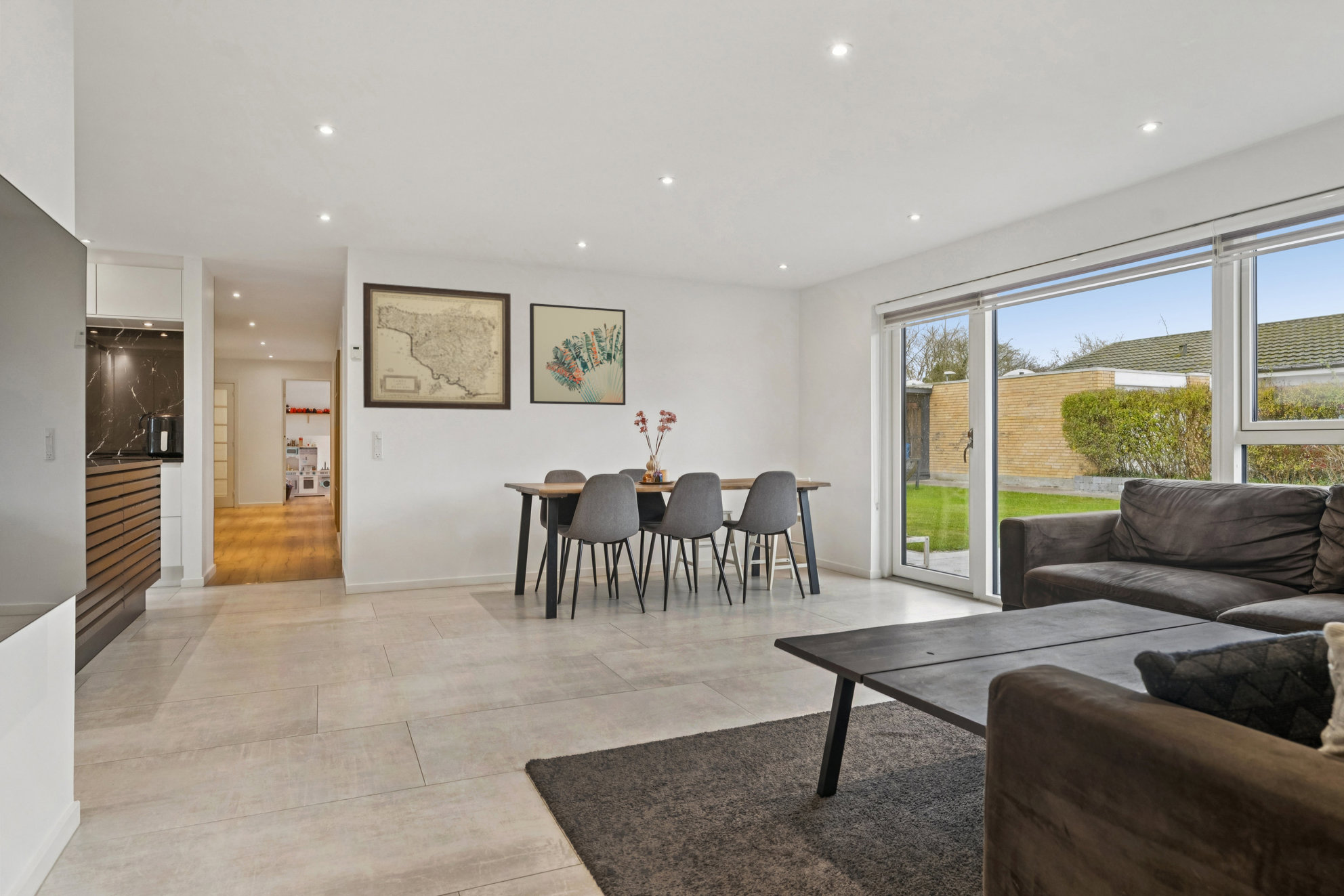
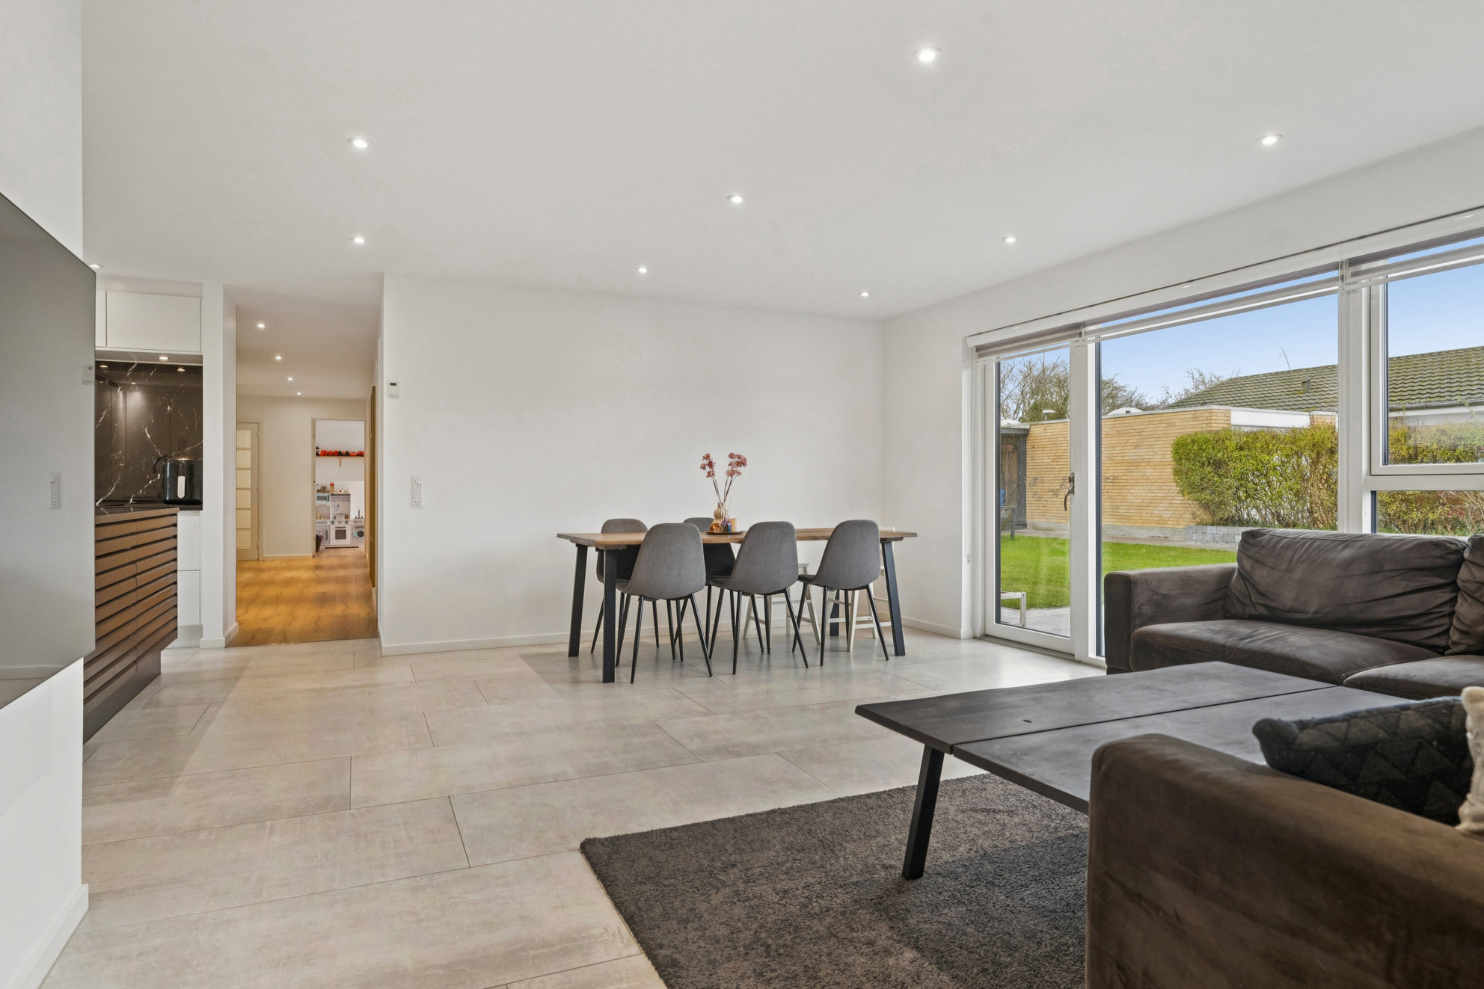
- wall art [529,303,626,406]
- wall art [362,282,511,411]
